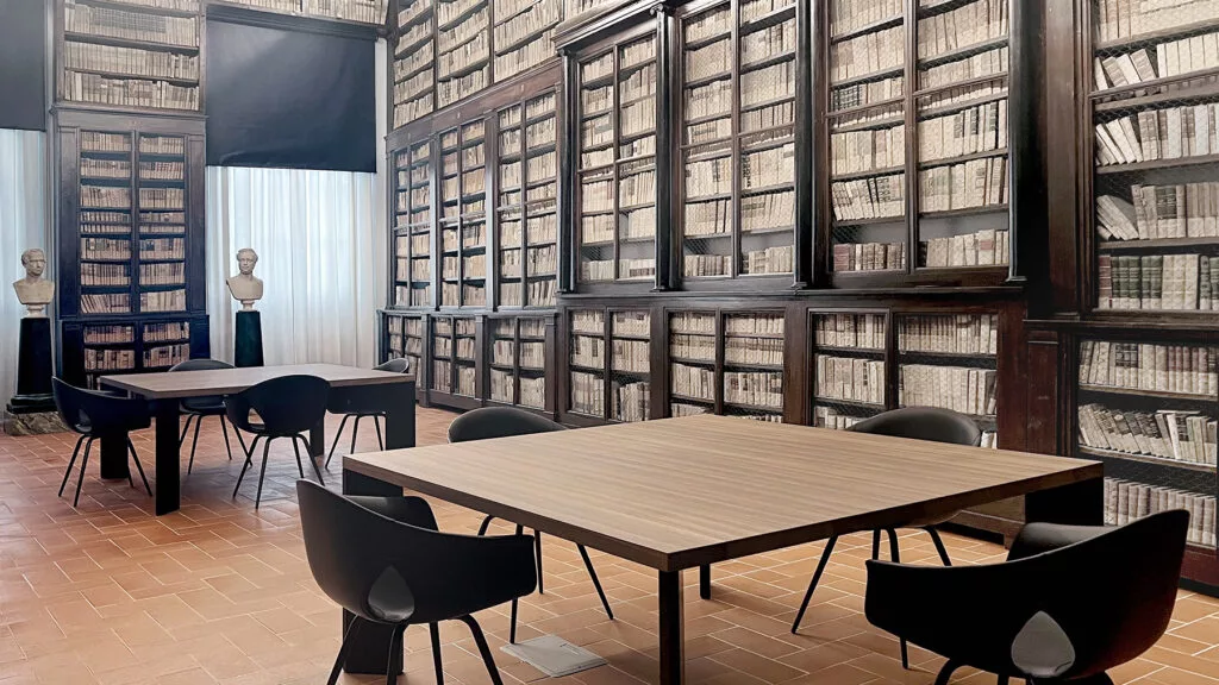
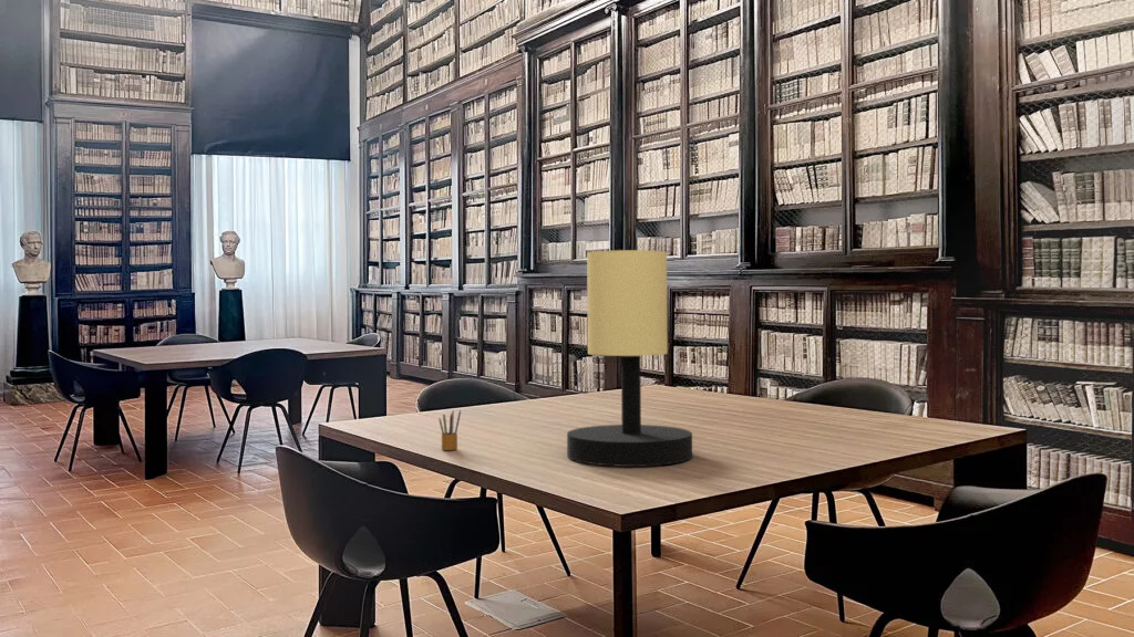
+ pencil box [439,409,462,451]
+ table lamp [566,249,693,468]
